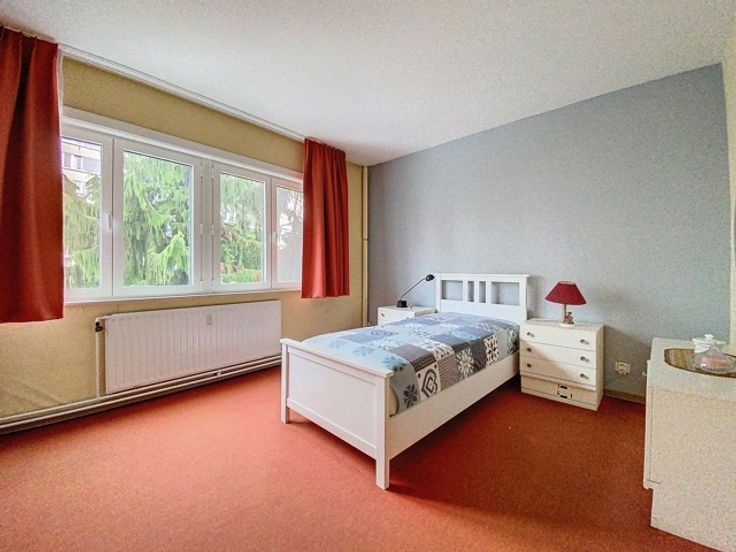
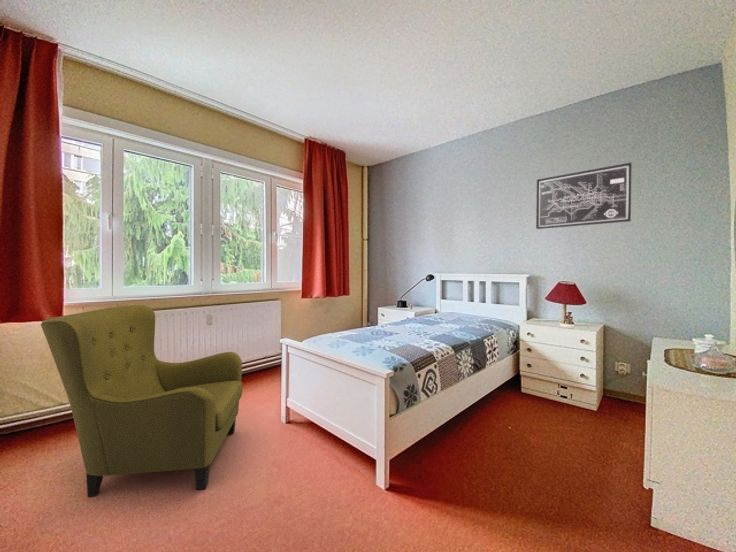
+ wall art [535,162,633,230]
+ armchair [40,304,244,498]
